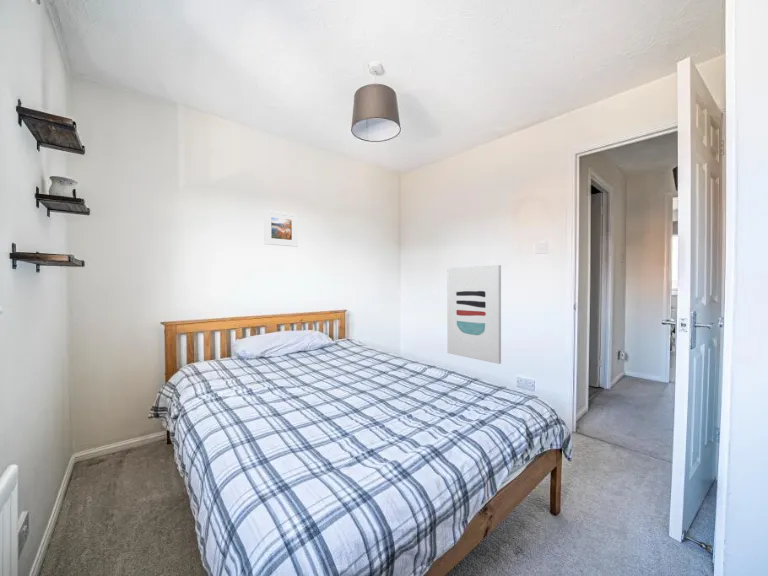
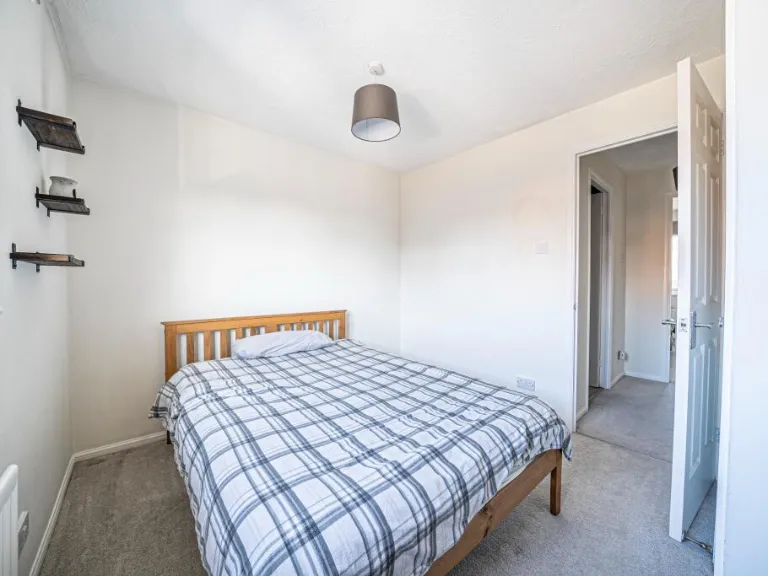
- wall art [446,264,502,365]
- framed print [263,209,299,248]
